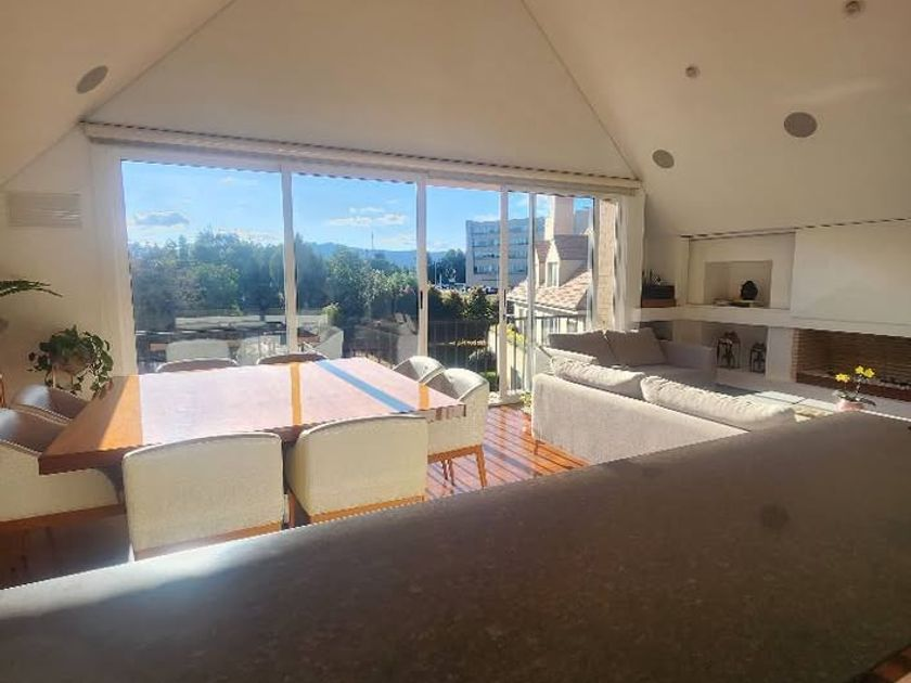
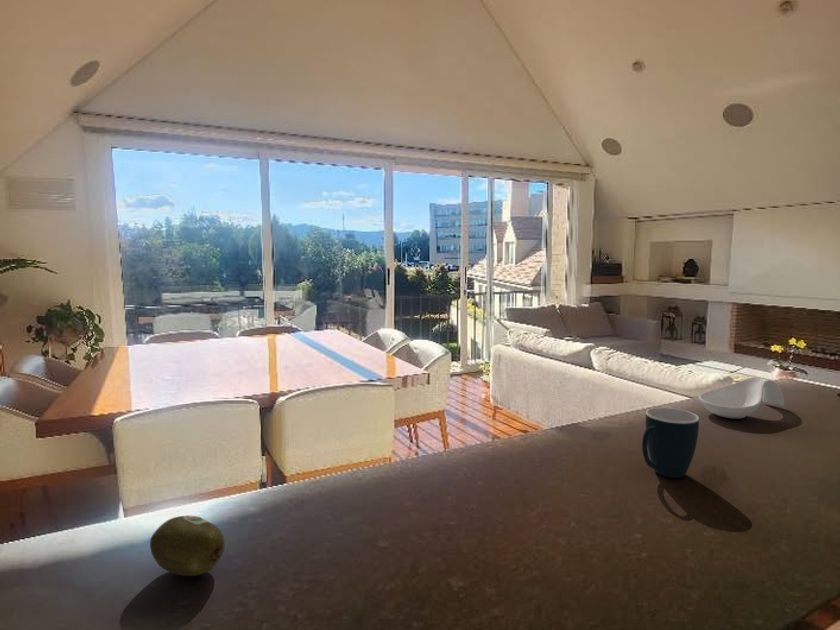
+ mug [641,407,700,479]
+ fruit [149,514,226,577]
+ spoon rest [698,376,785,419]
